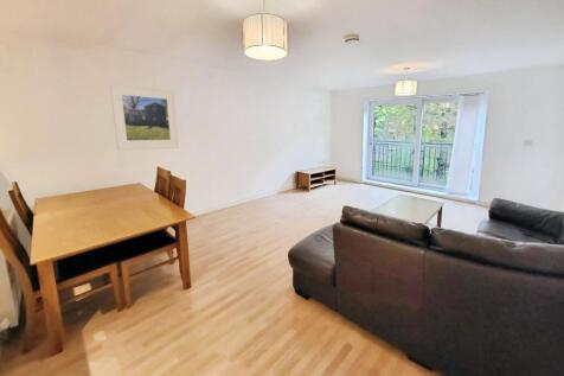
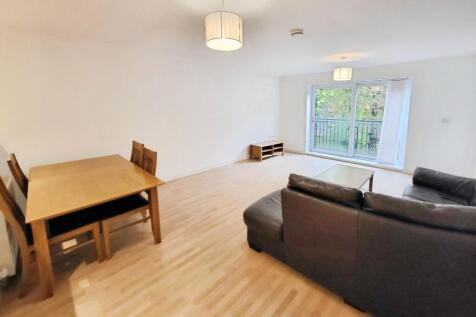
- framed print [109,83,180,151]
